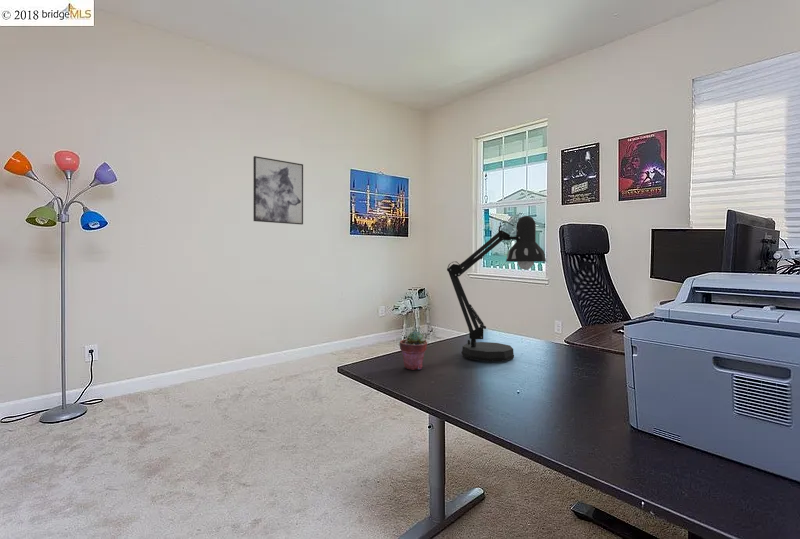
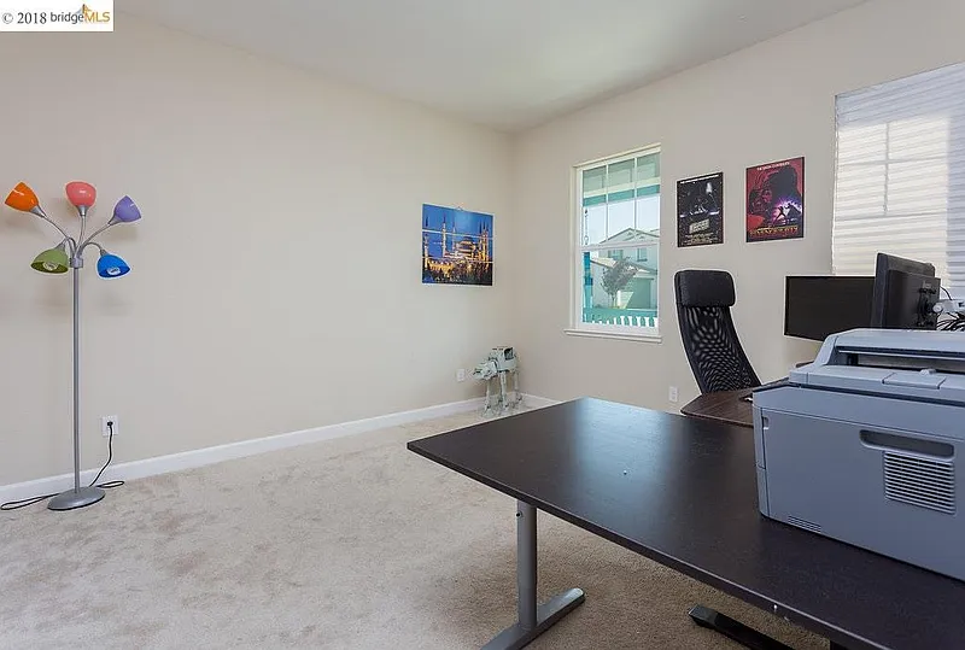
- desk lamp [446,215,547,363]
- wall art [252,155,304,226]
- potted succulent [399,330,428,371]
